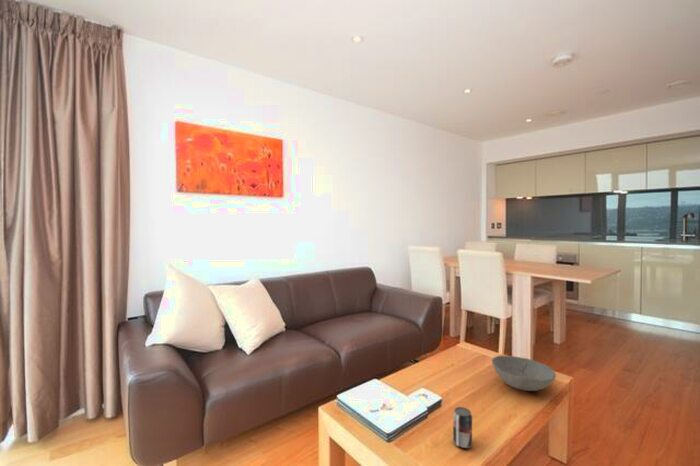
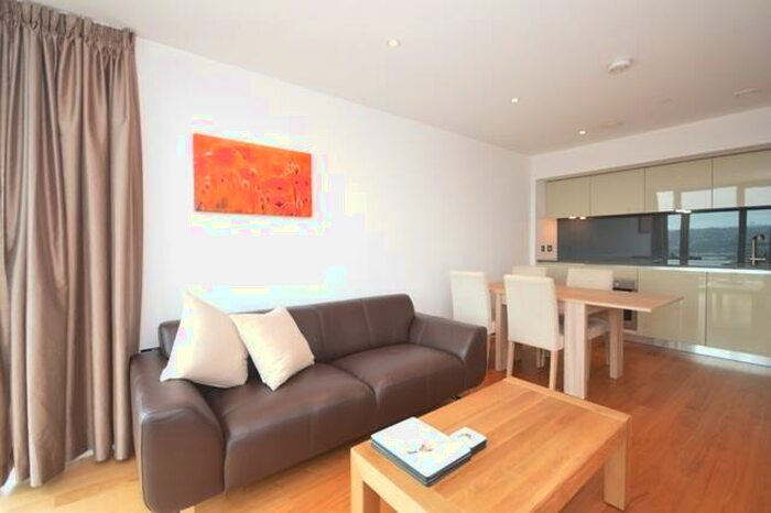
- bowl [491,354,557,392]
- beverage can [452,406,473,449]
